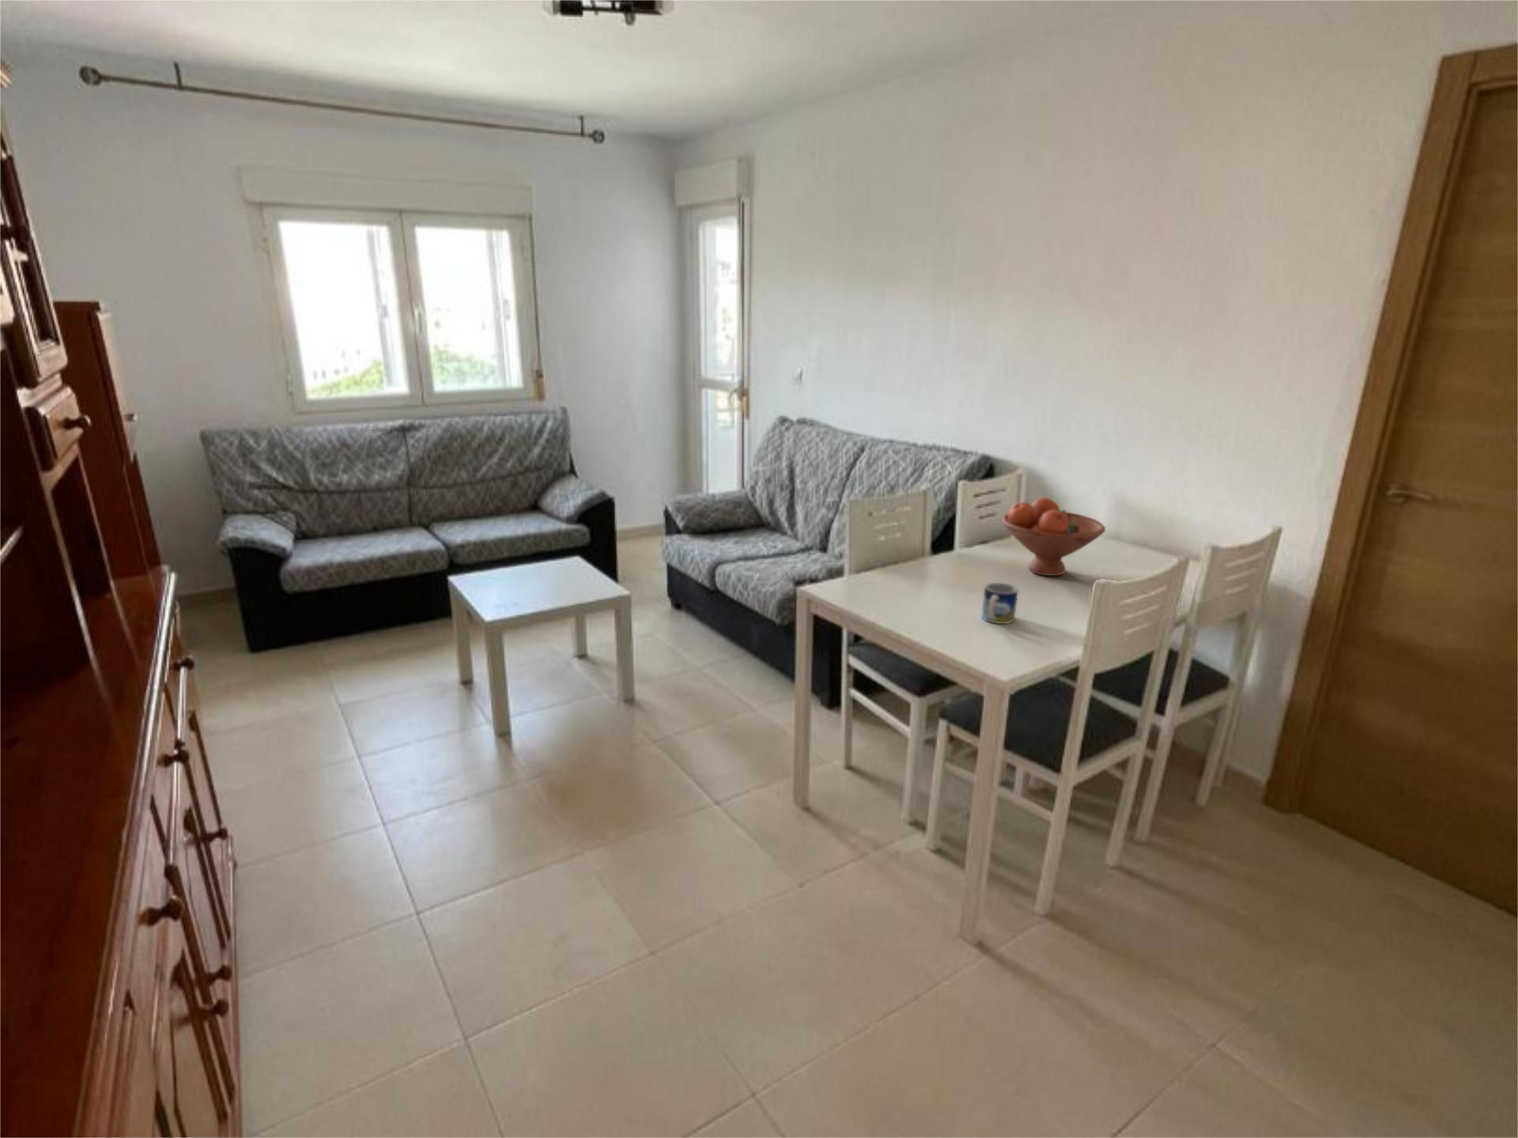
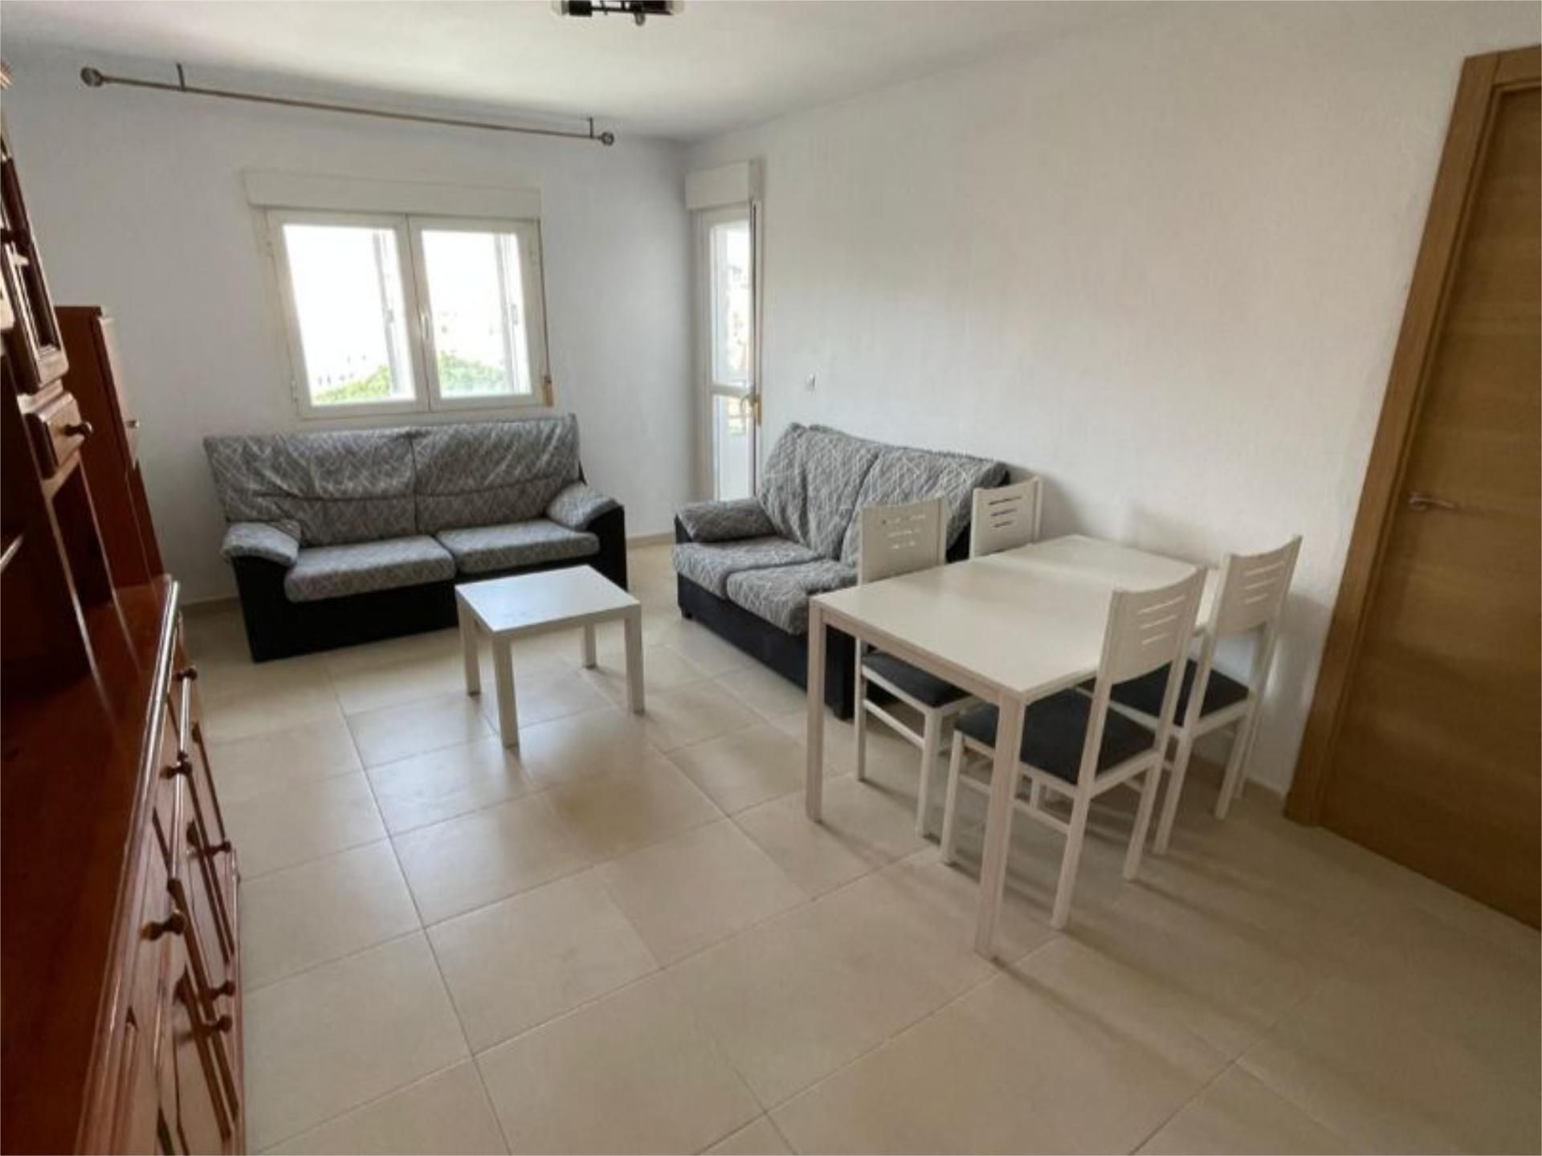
- mug [981,582,1020,625]
- fruit bowl [1000,496,1106,576]
